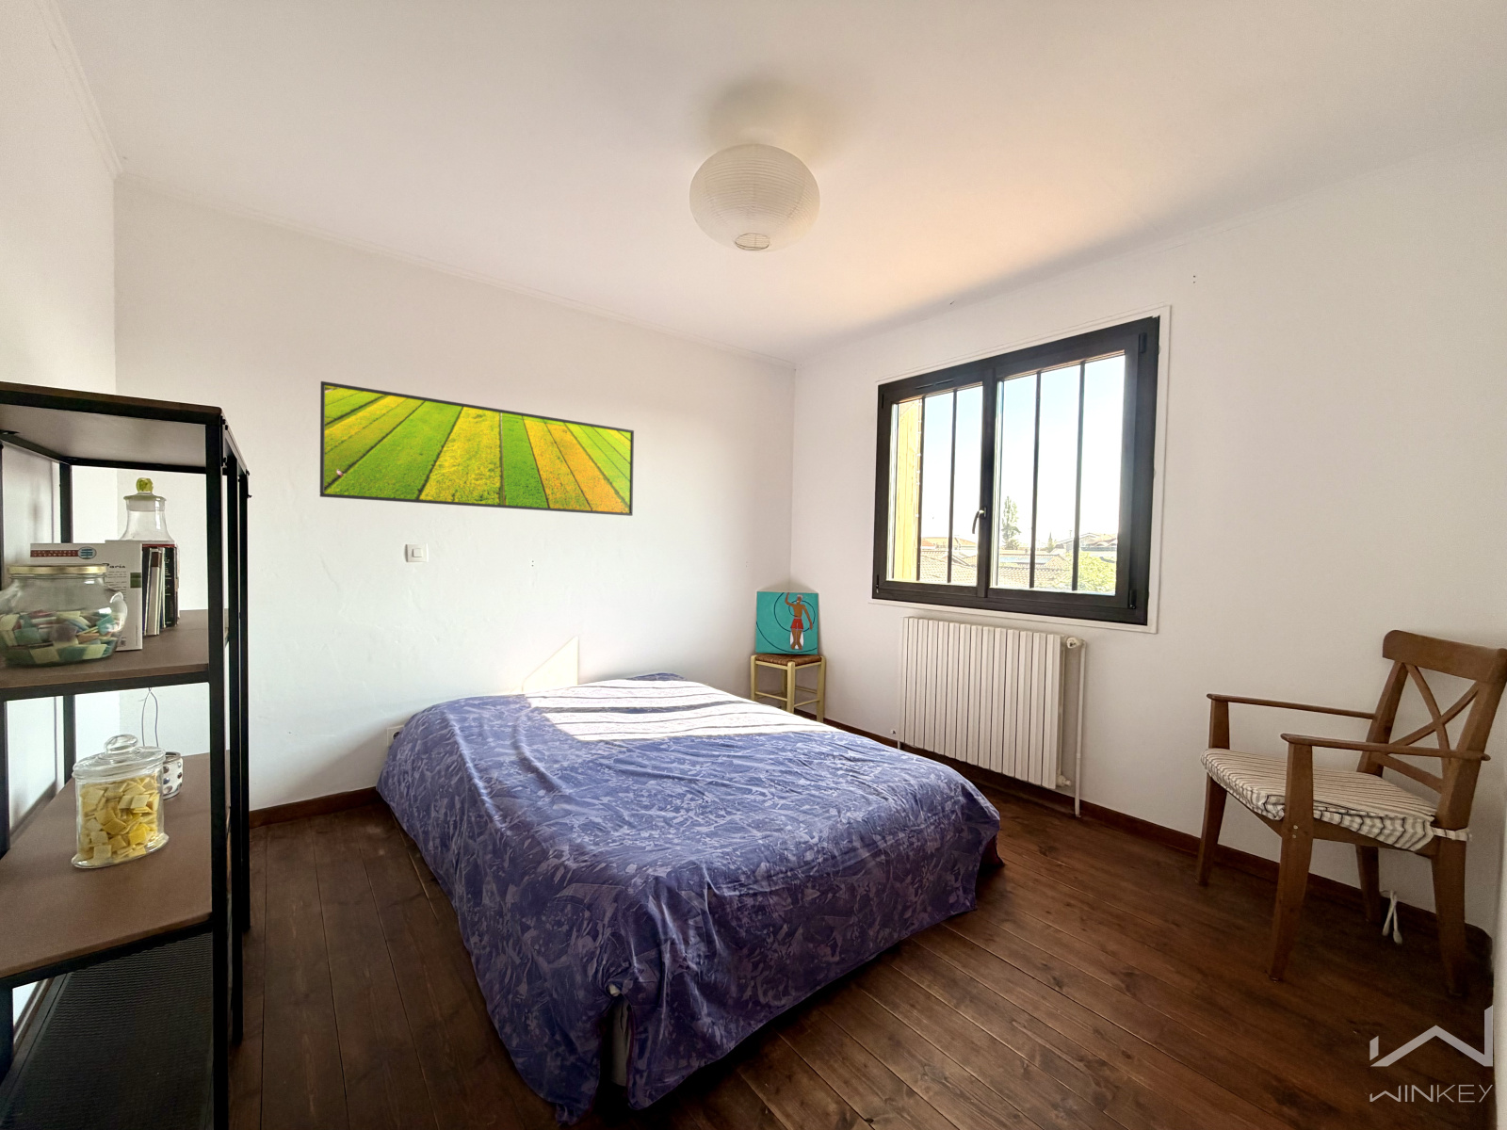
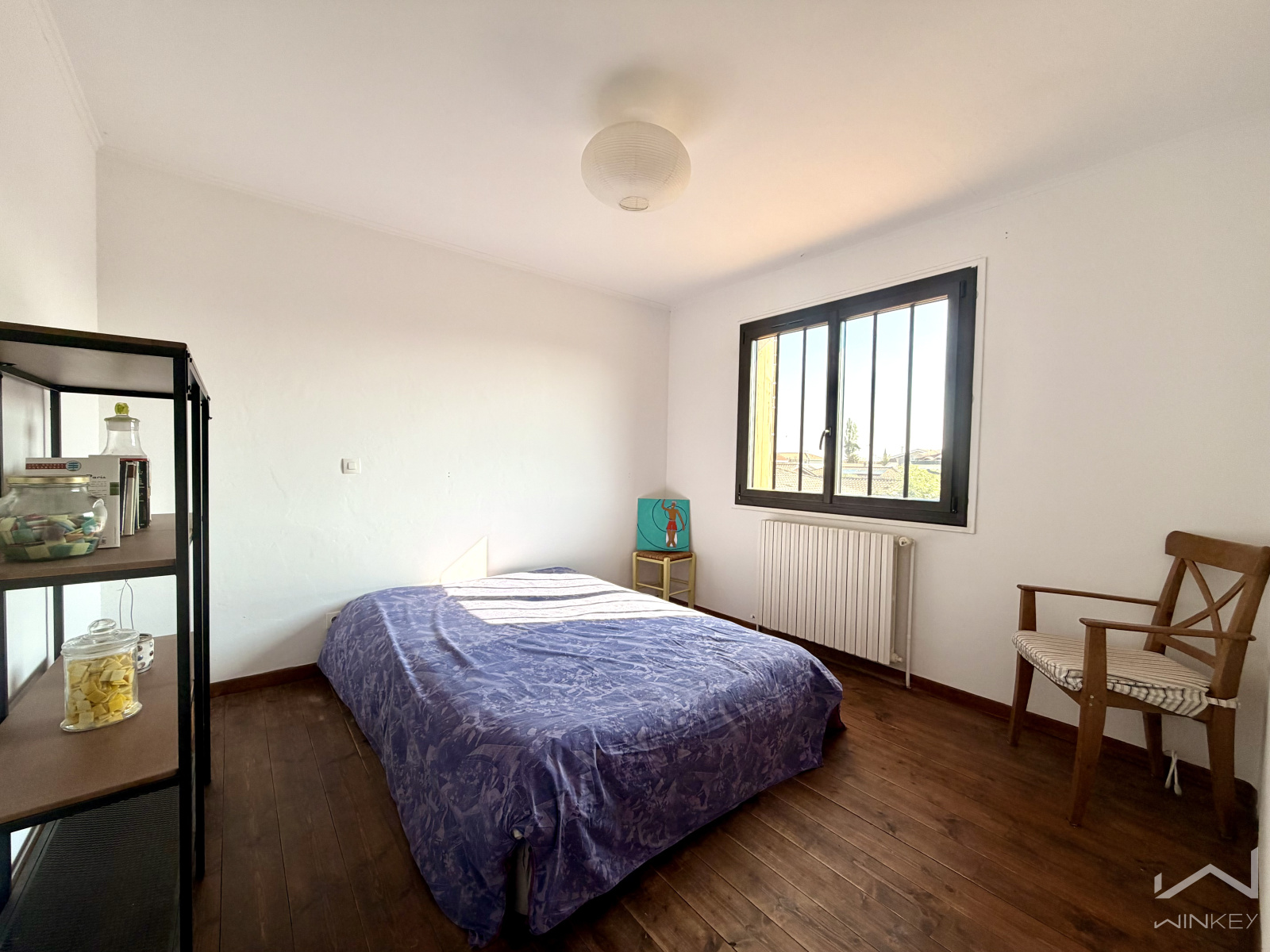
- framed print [319,381,635,518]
